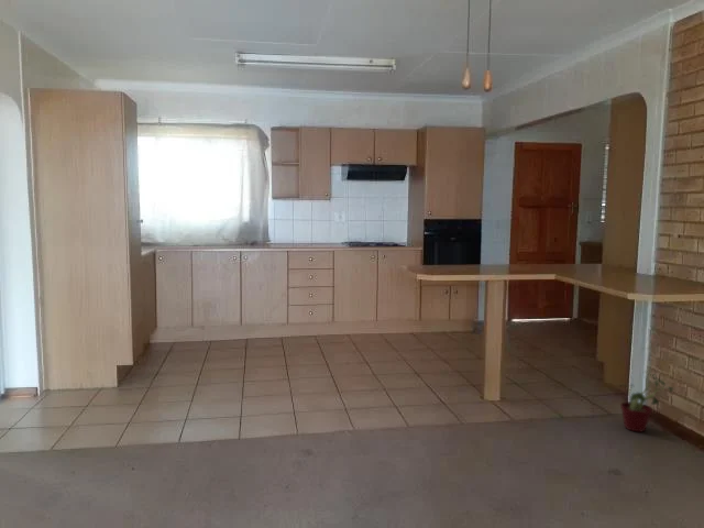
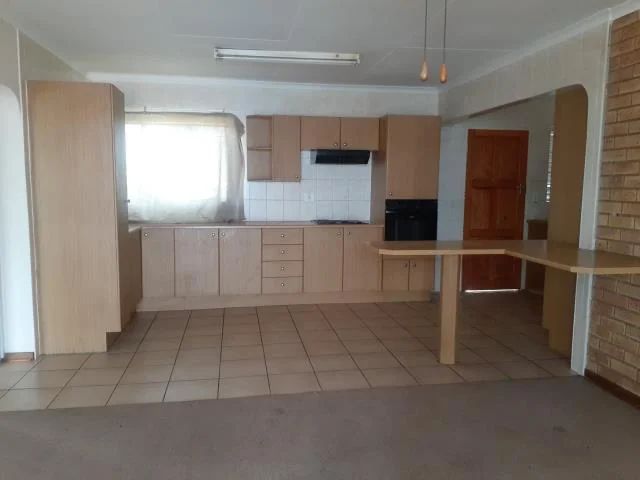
- potted plant [619,369,676,433]
